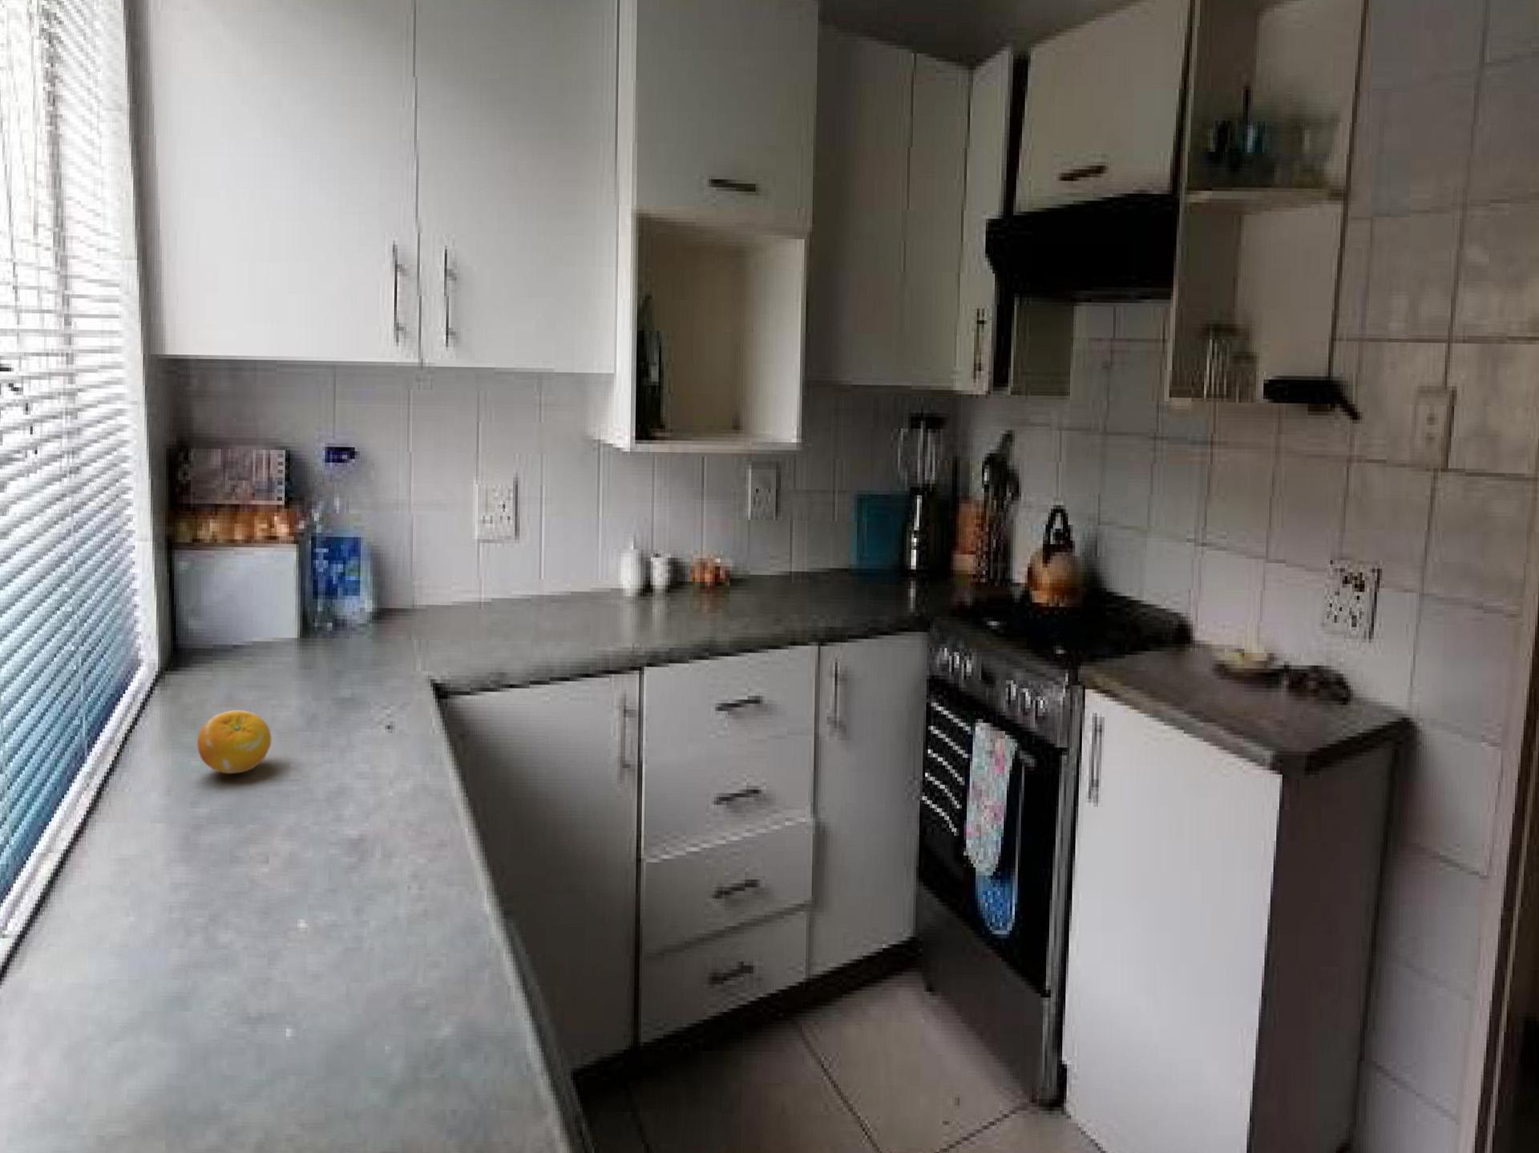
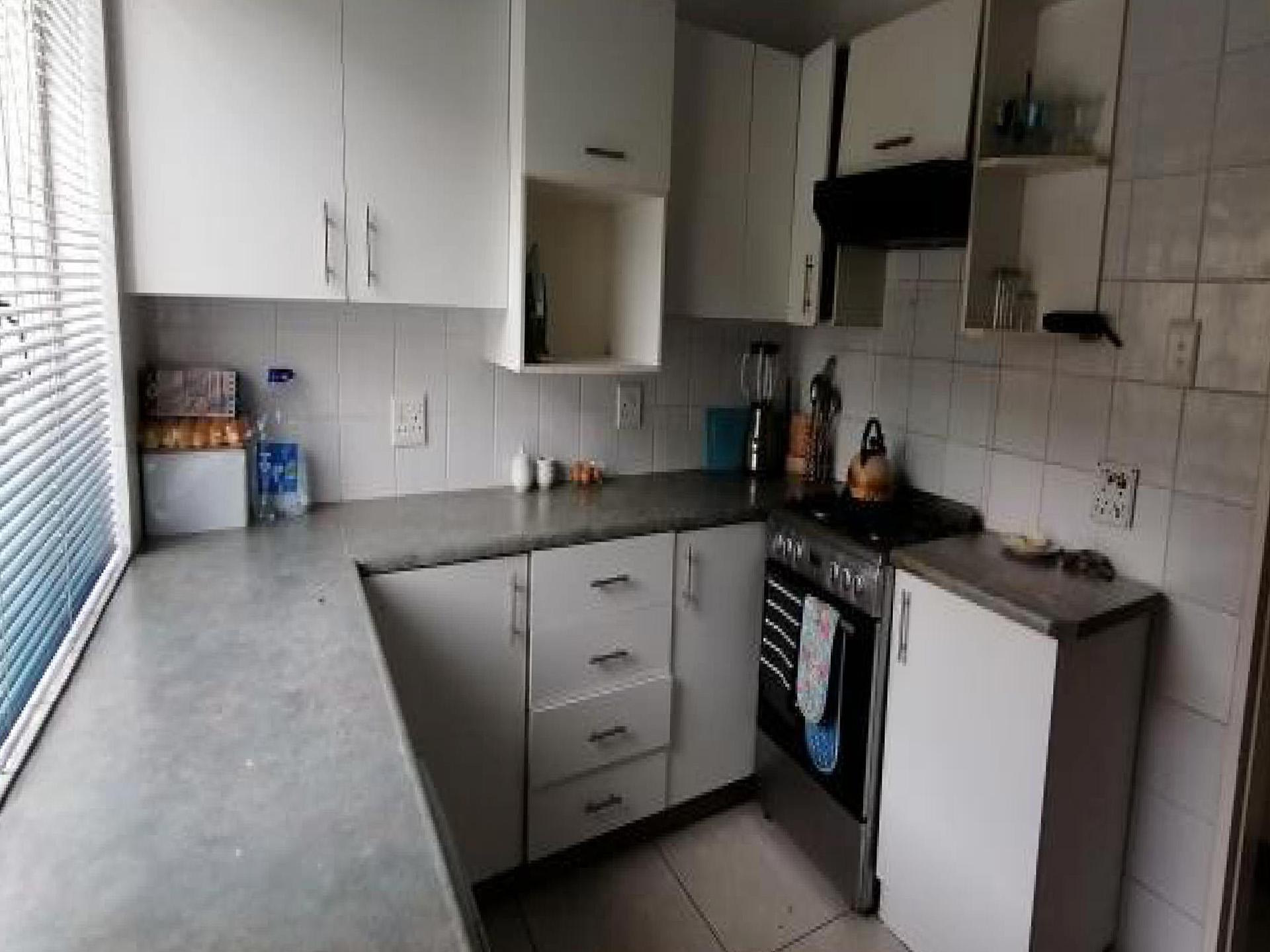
- fruit [196,710,271,774]
